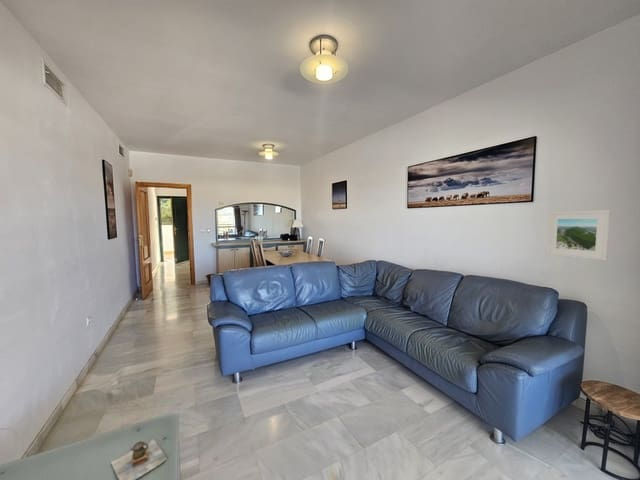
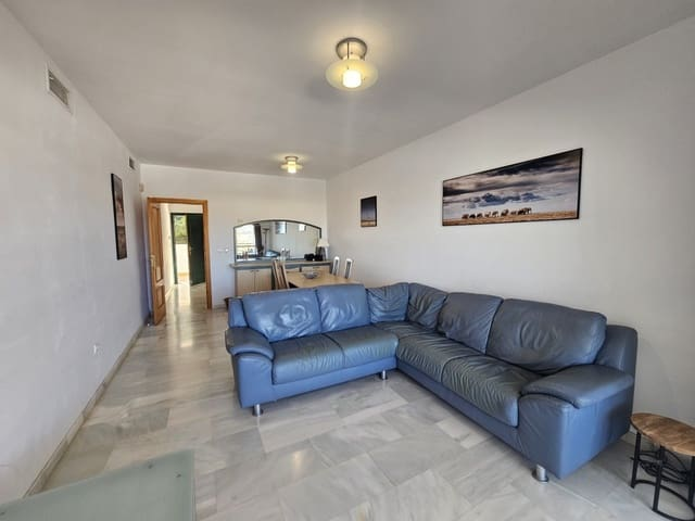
- teapot [110,438,168,480]
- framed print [545,209,612,261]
